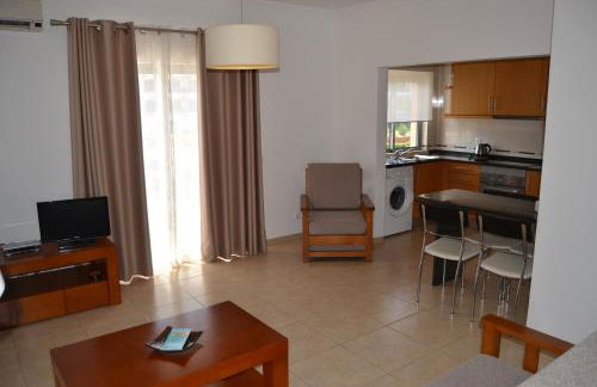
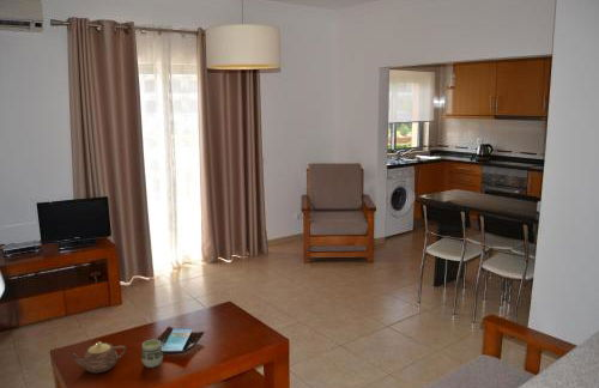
+ cup [140,339,164,369]
+ teapot [67,341,127,374]
